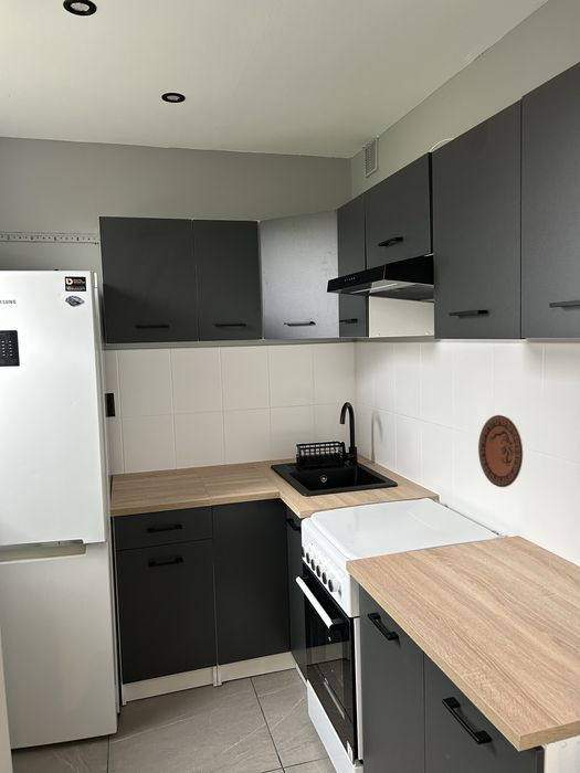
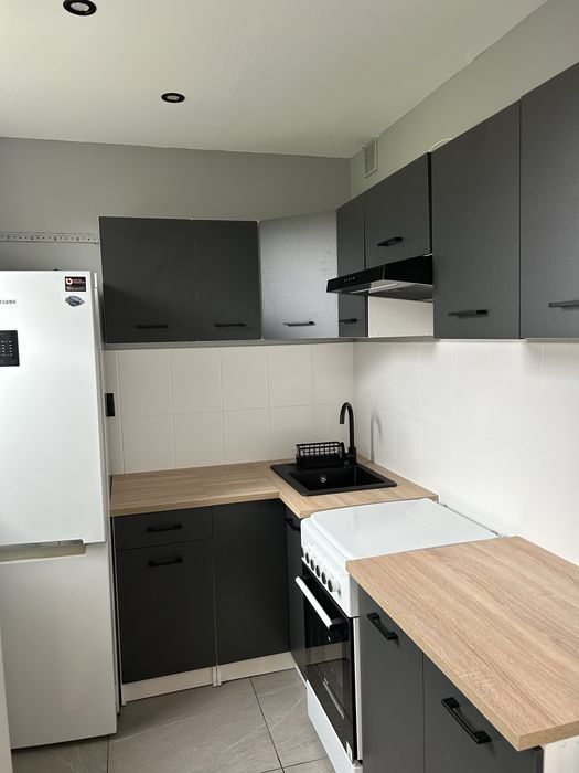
- decorative plate [477,414,524,488]
